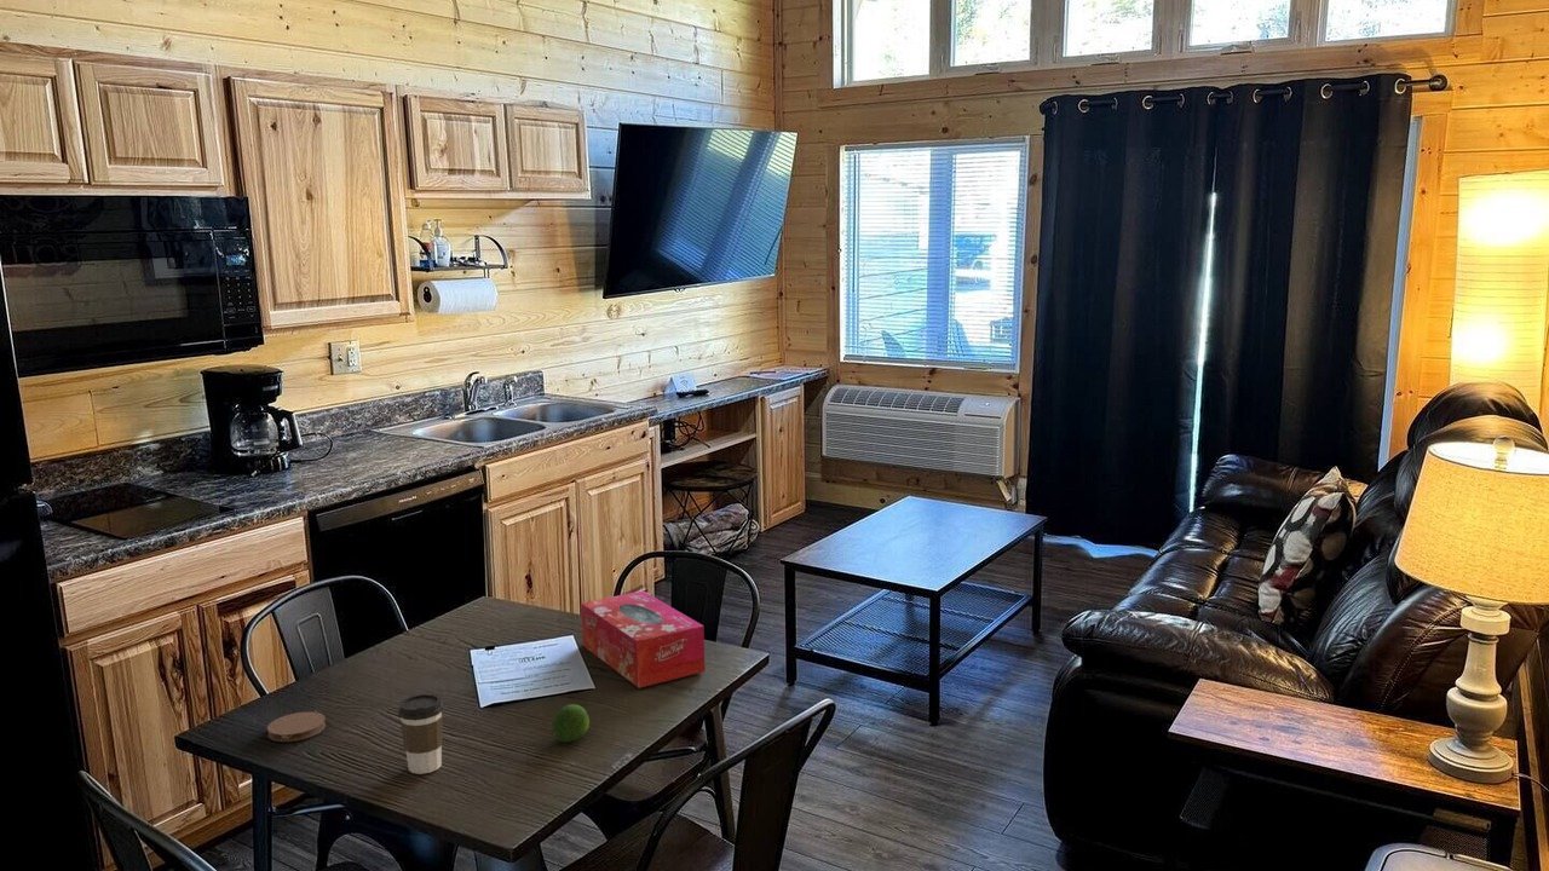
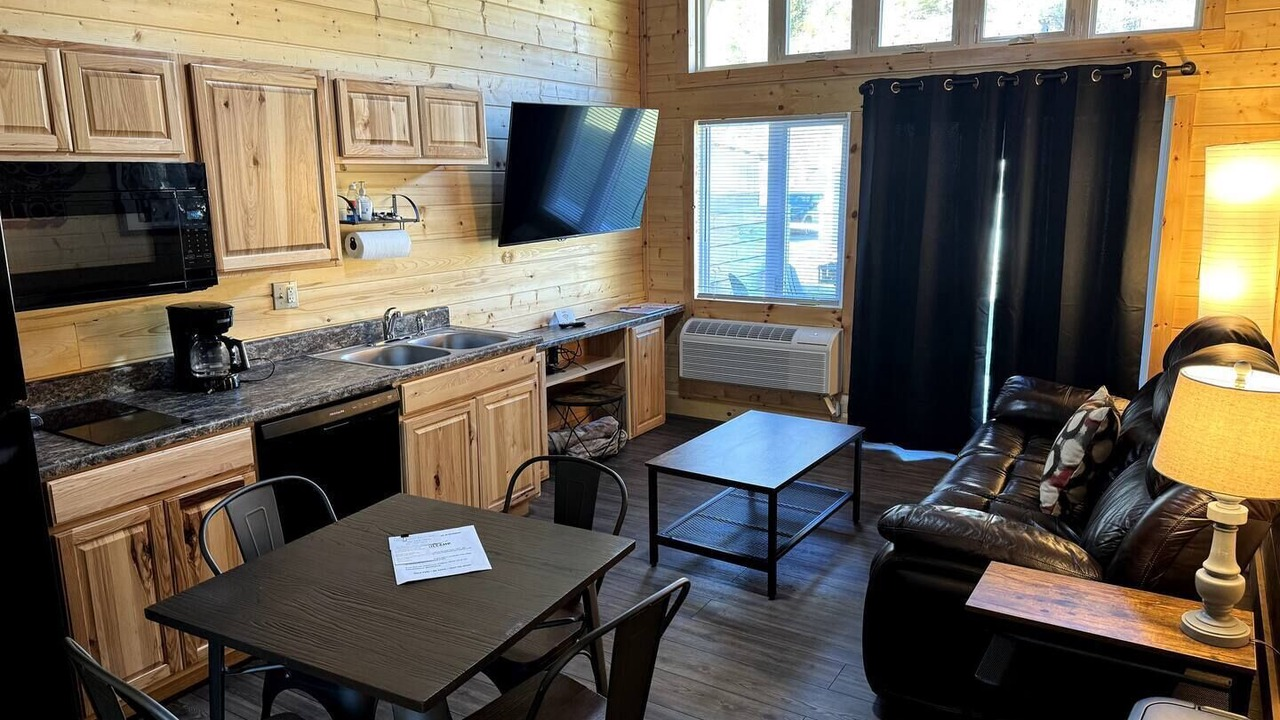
- fruit [552,703,591,744]
- coaster [266,711,327,743]
- coffee cup [397,692,444,775]
- tissue box [580,590,707,690]
